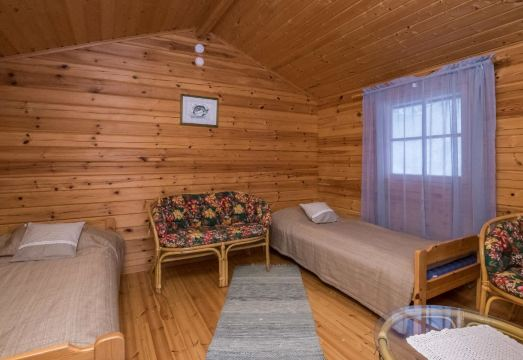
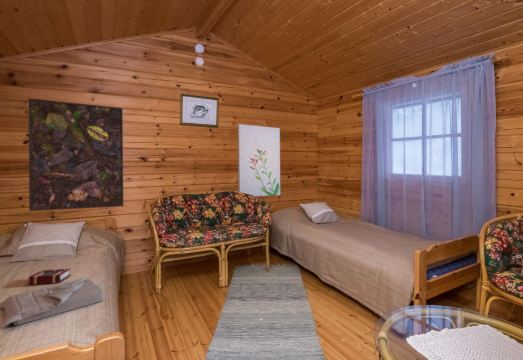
+ wall art [237,123,281,197]
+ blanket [0,277,105,329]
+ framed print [27,97,124,212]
+ book [28,267,72,285]
